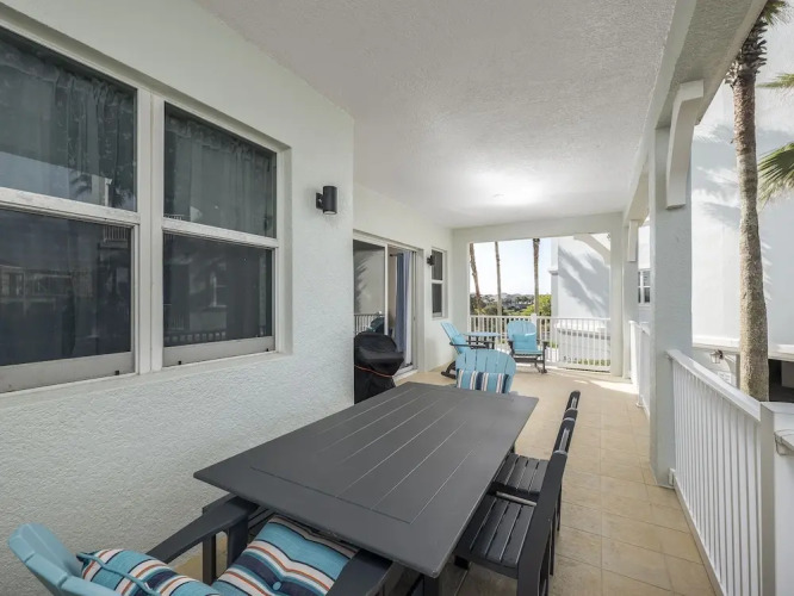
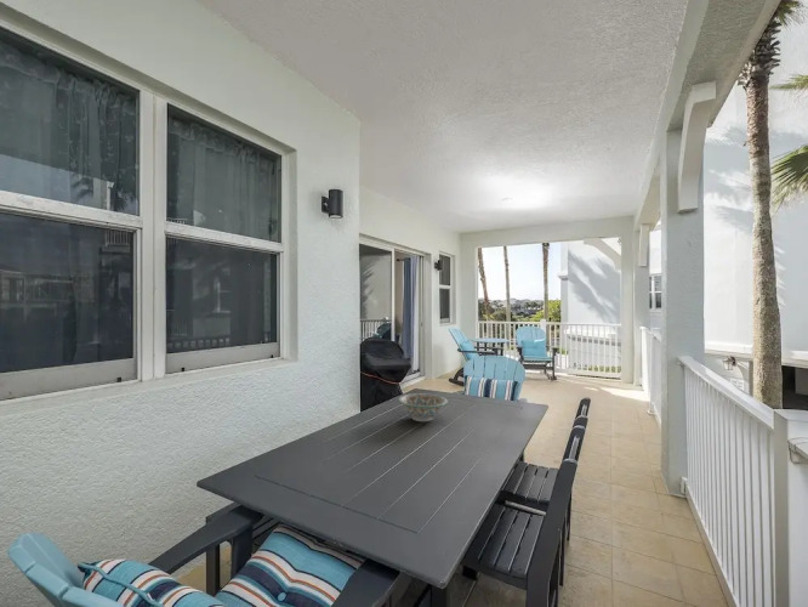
+ decorative bowl [397,392,449,422]
